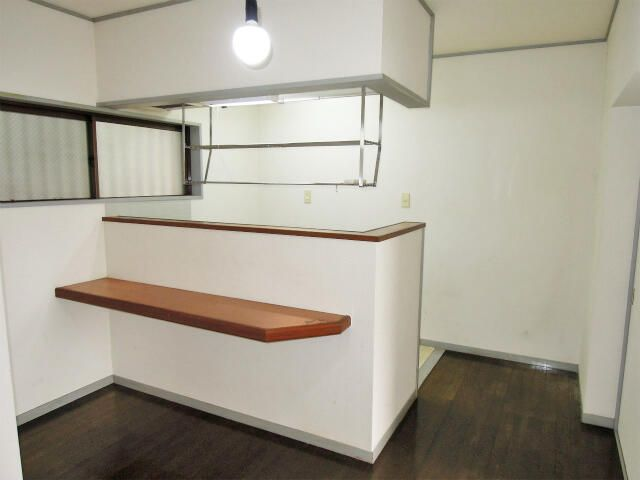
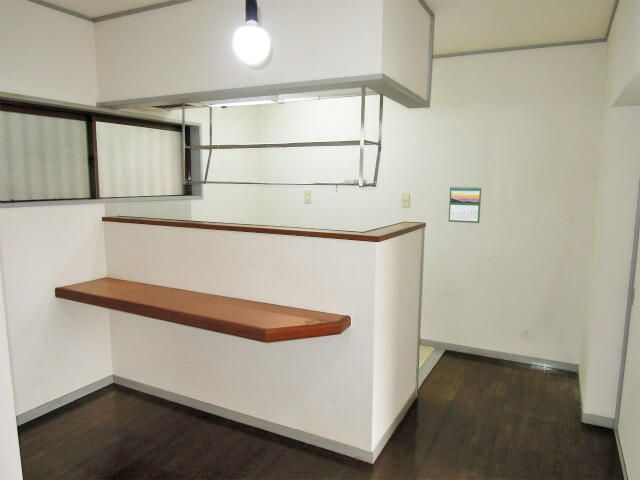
+ calendar [448,185,482,224]
